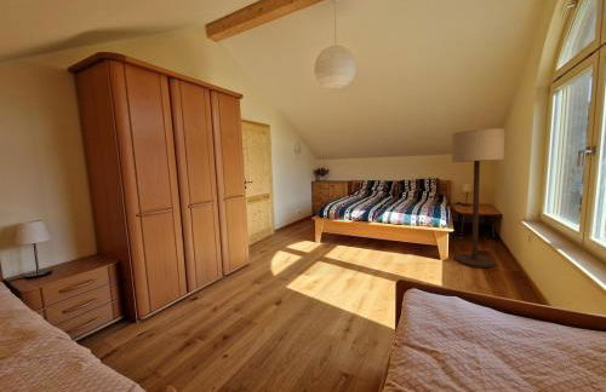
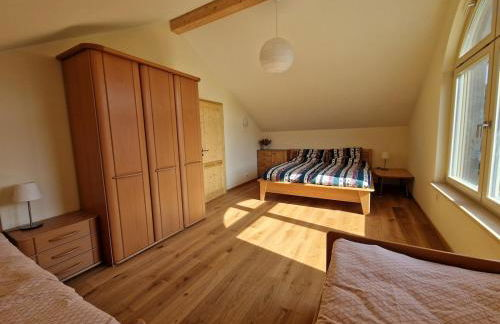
- floor lamp [451,127,507,269]
